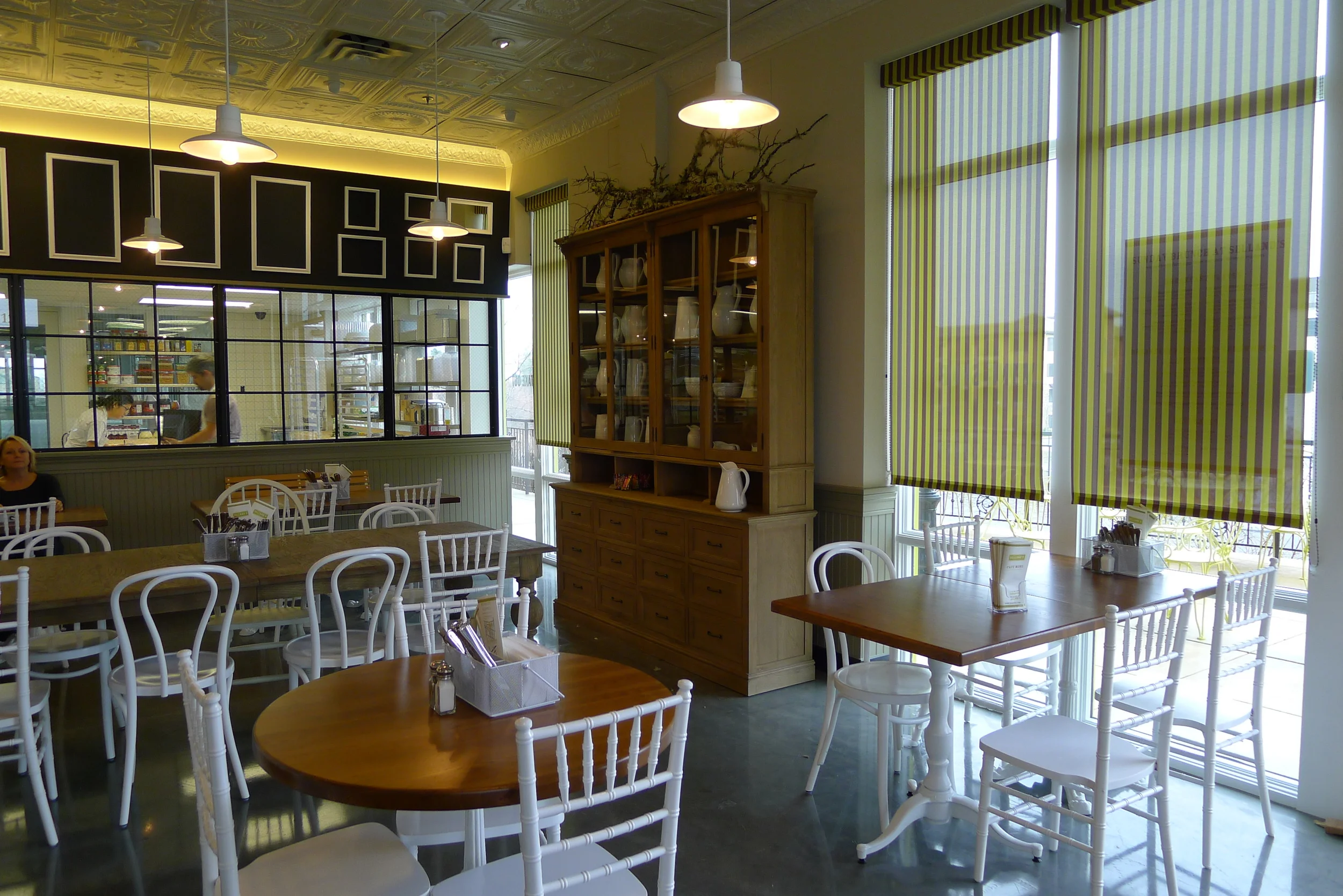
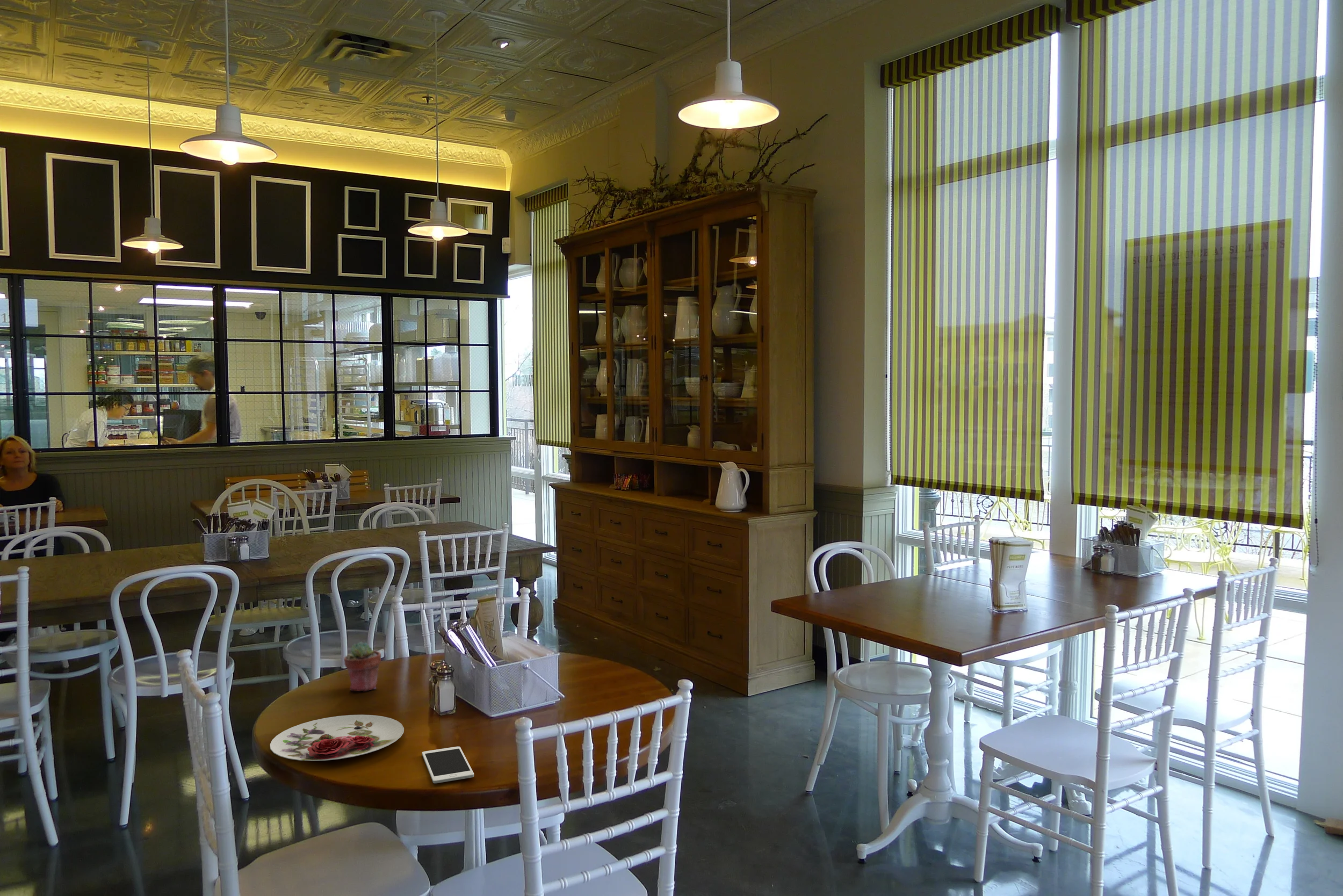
+ potted succulent [343,641,382,692]
+ cell phone [421,746,474,784]
+ plate [269,714,405,762]
